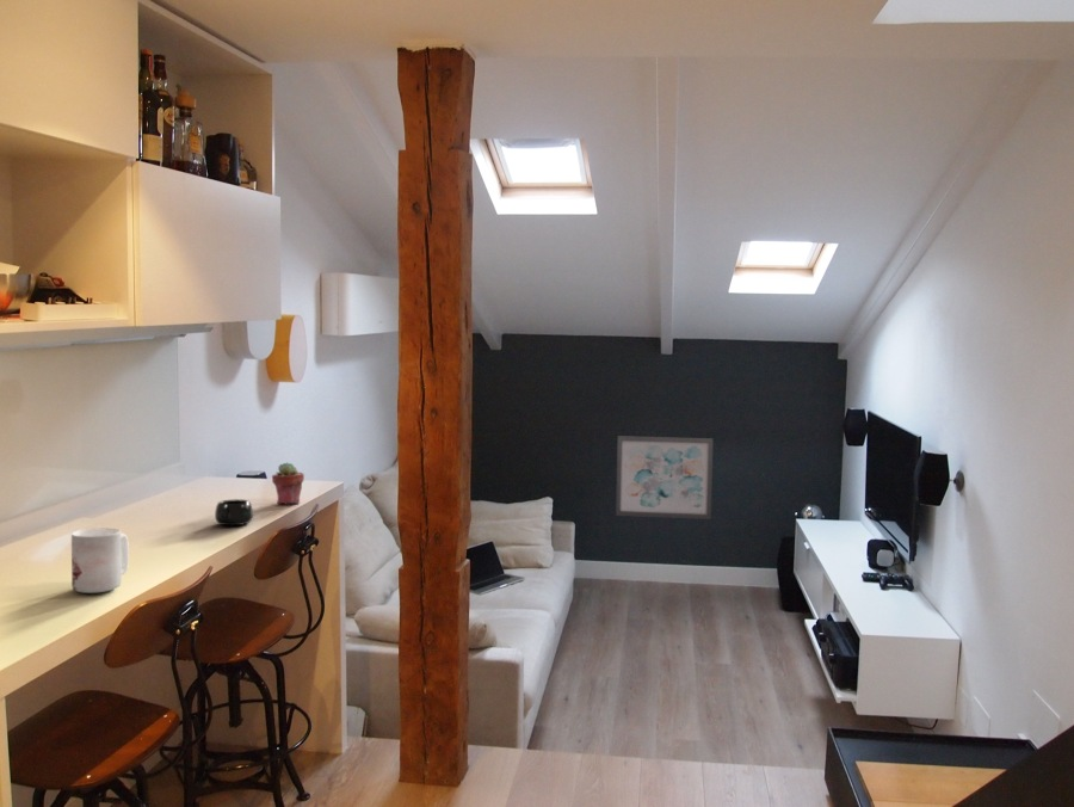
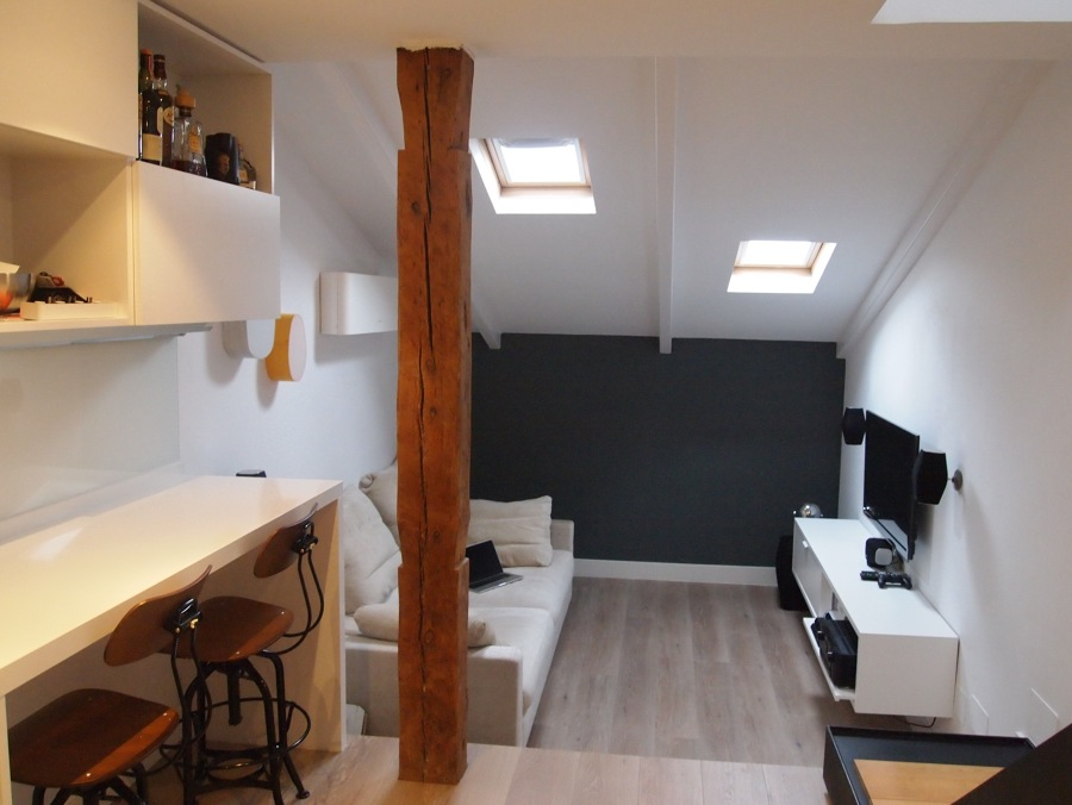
- potted succulent [271,462,305,505]
- mug [70,526,130,595]
- mug [214,498,254,526]
- wall art [615,435,715,520]
